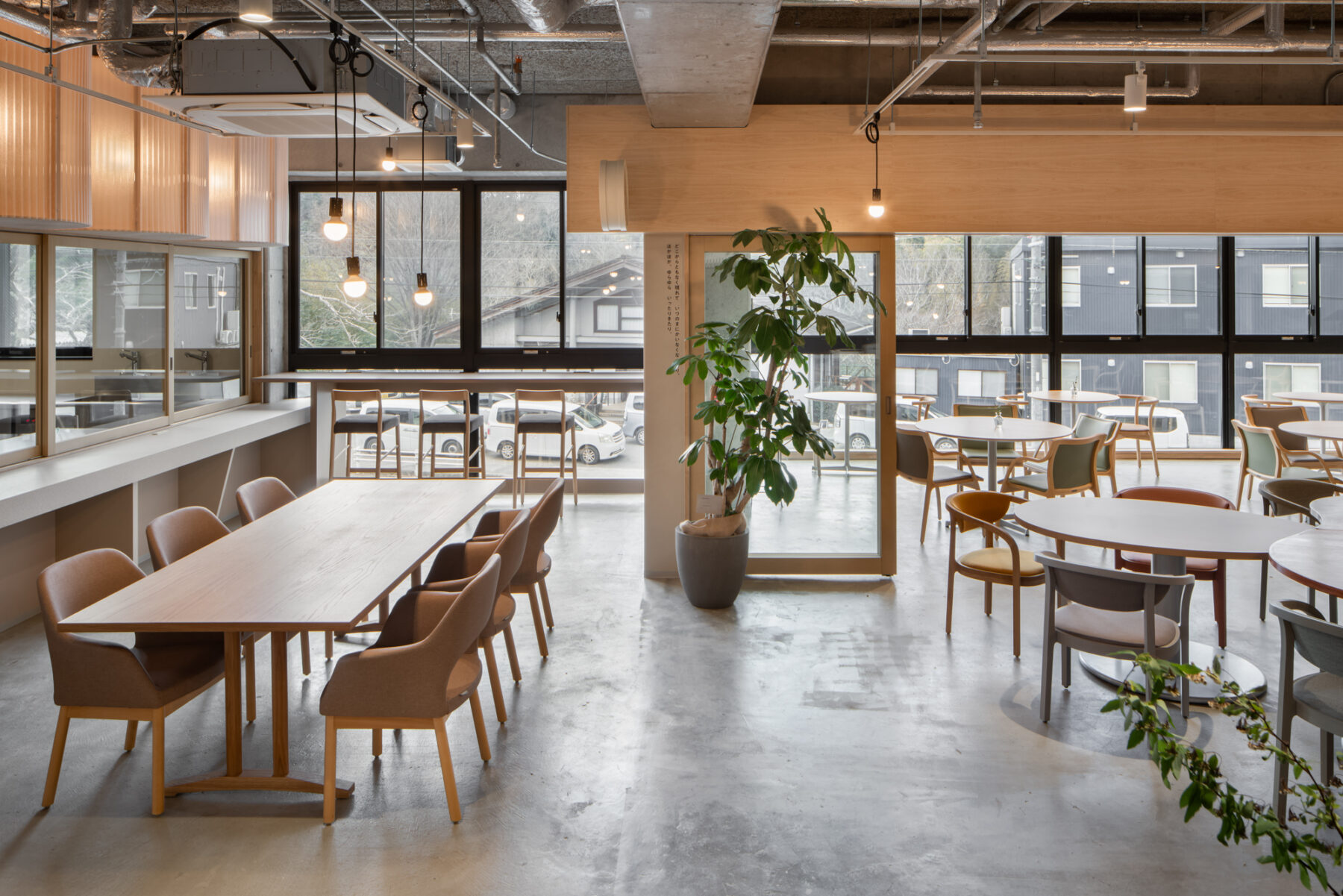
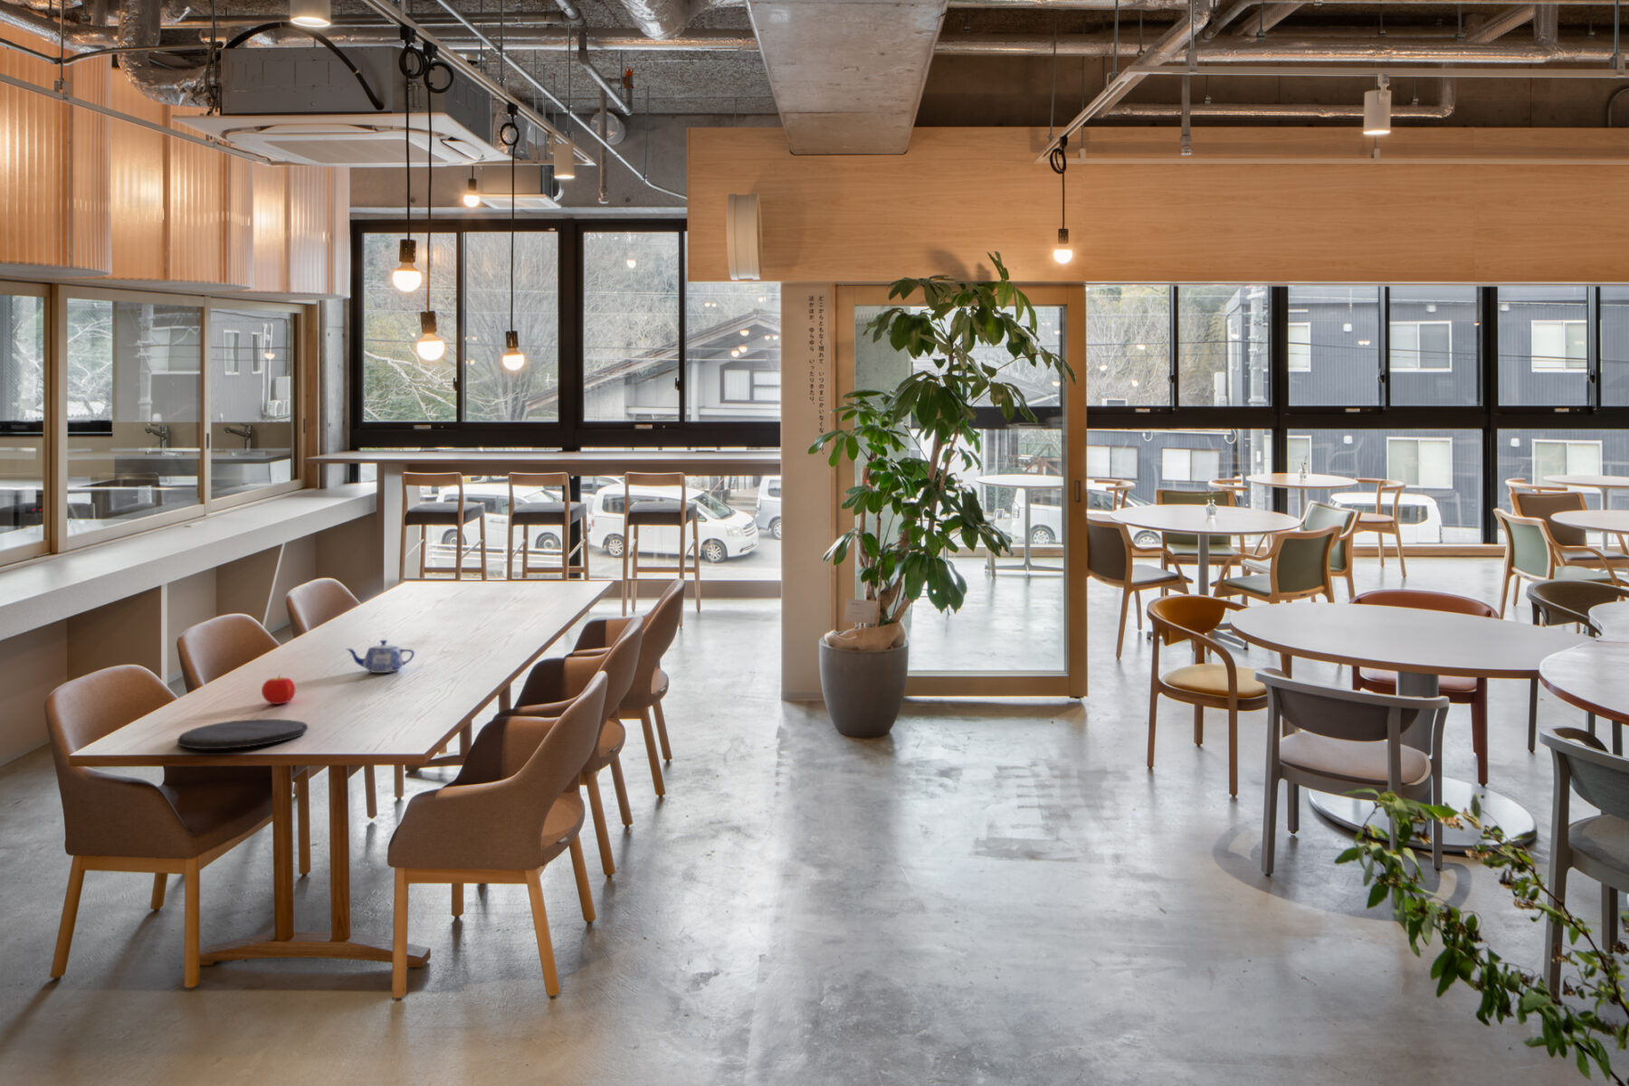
+ fruit [261,674,296,705]
+ plate [176,718,308,749]
+ teapot [346,639,415,674]
